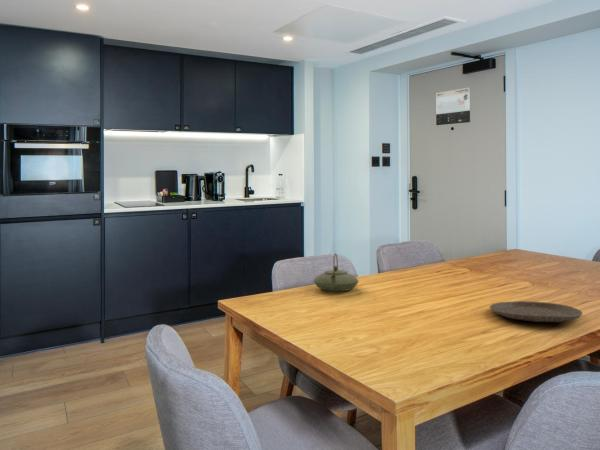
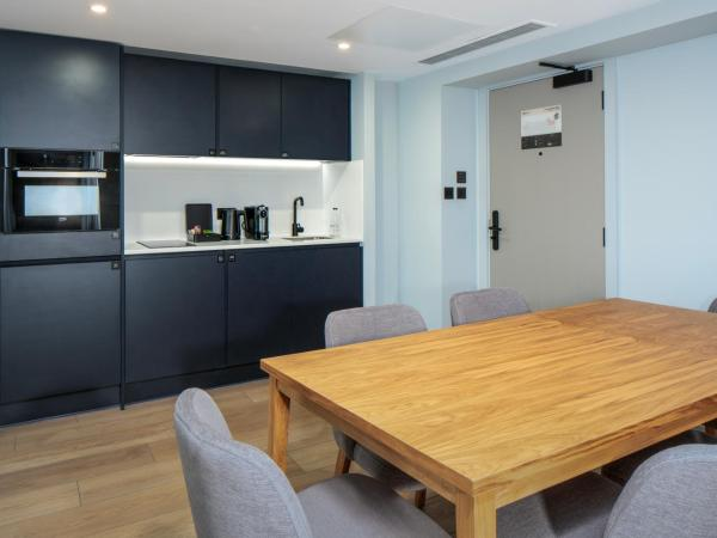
- plate [489,300,584,323]
- teapot [312,252,360,292]
